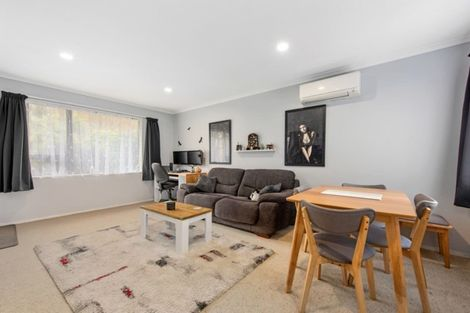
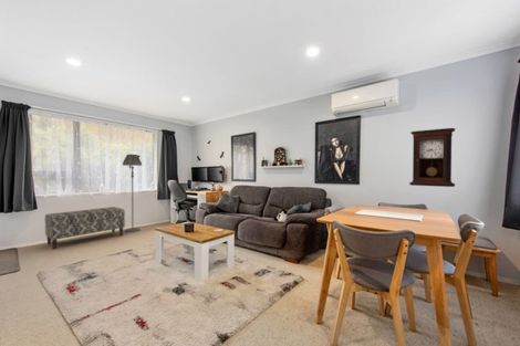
+ pendulum clock [408,127,456,188]
+ floor lamp [122,154,143,233]
+ bench [44,206,126,250]
